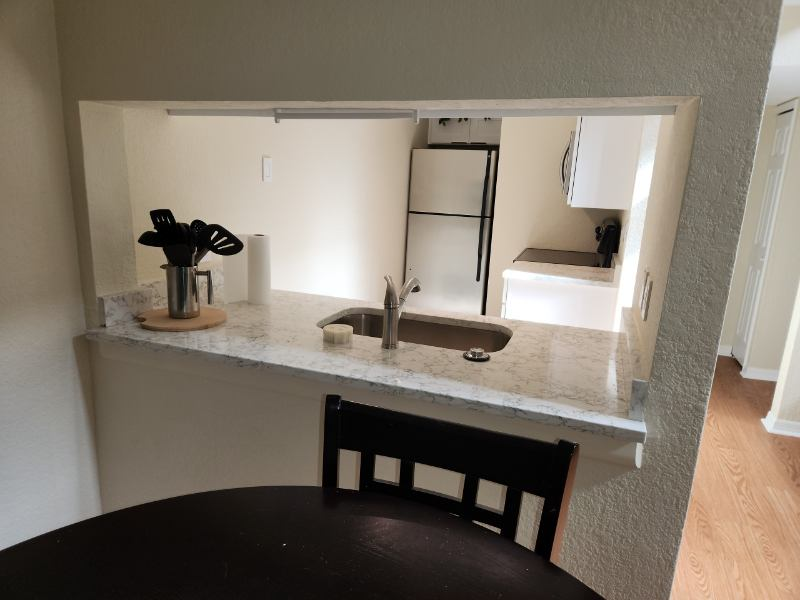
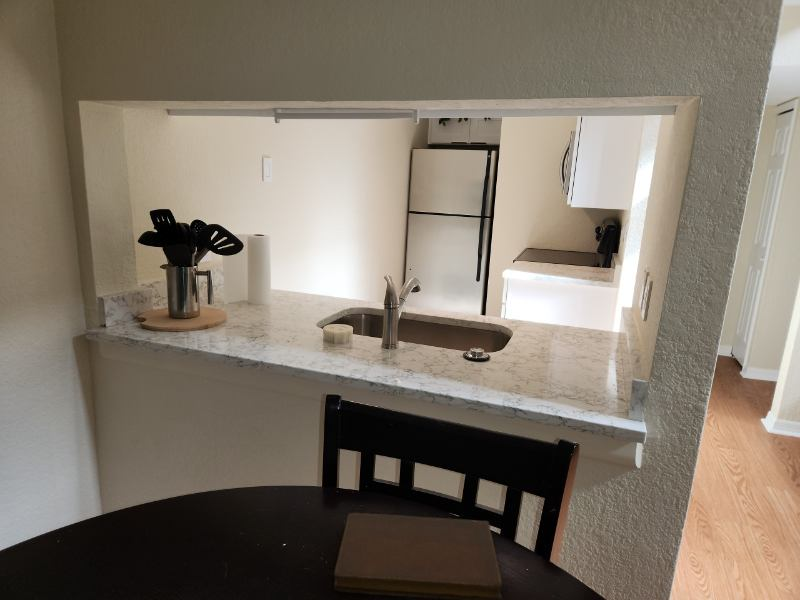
+ notebook [333,512,503,600]
